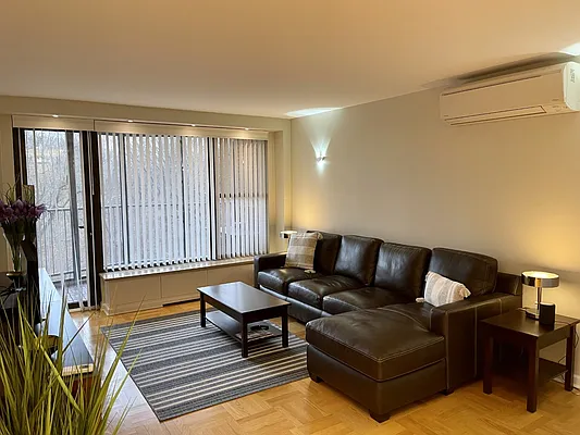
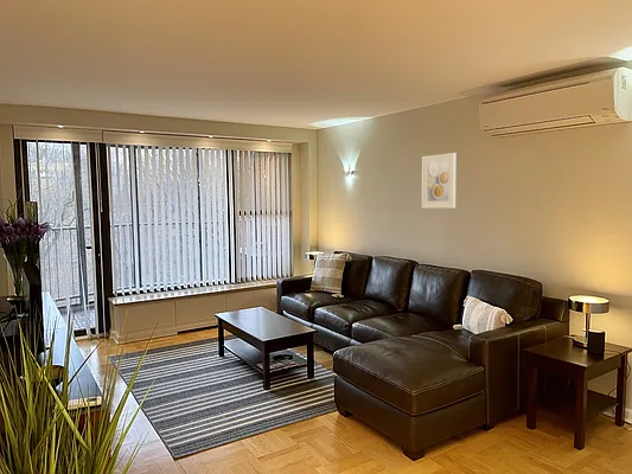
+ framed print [421,152,457,210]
